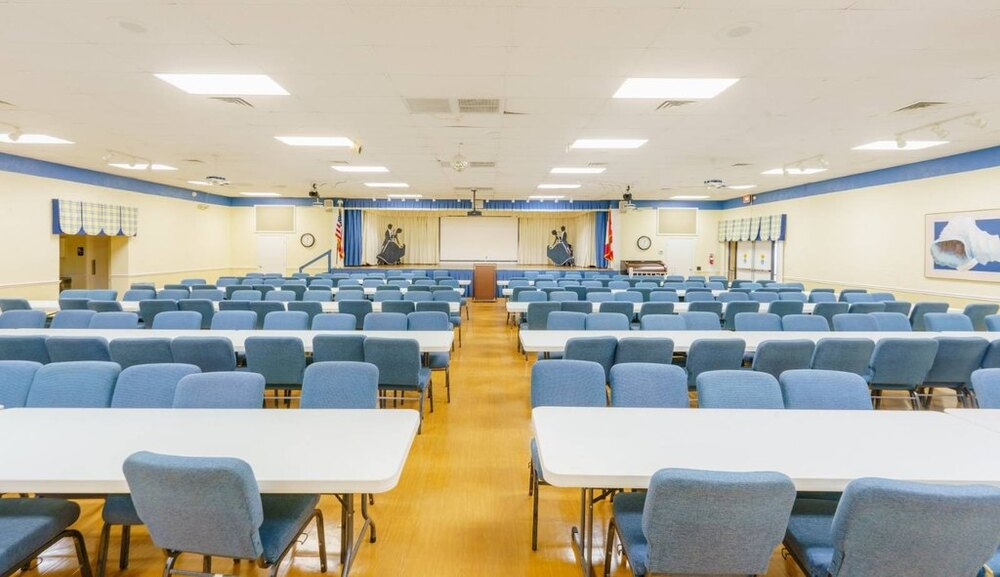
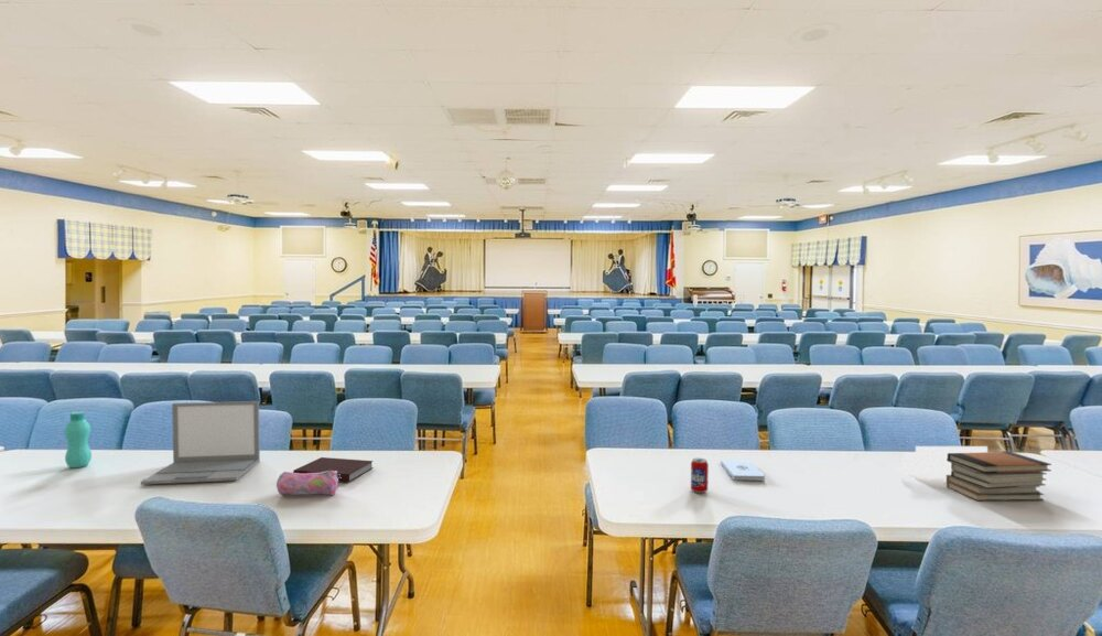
+ notebook [292,456,375,483]
+ notepad [720,460,766,482]
+ book stack [946,451,1052,502]
+ pencil case [276,471,342,496]
+ beverage can [690,457,710,494]
+ paper stack [894,445,988,475]
+ laptop [140,400,261,486]
+ bottle [64,411,93,468]
